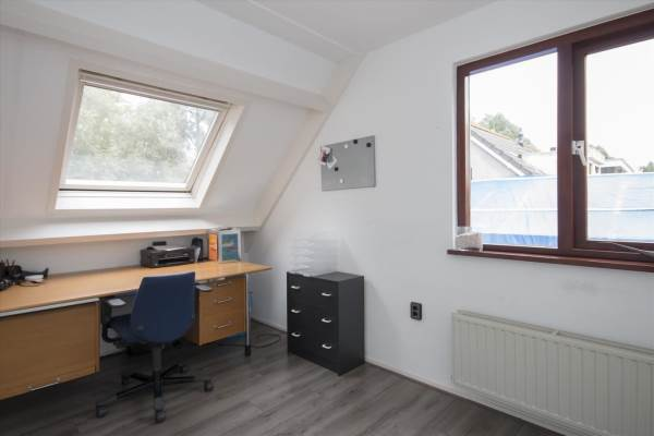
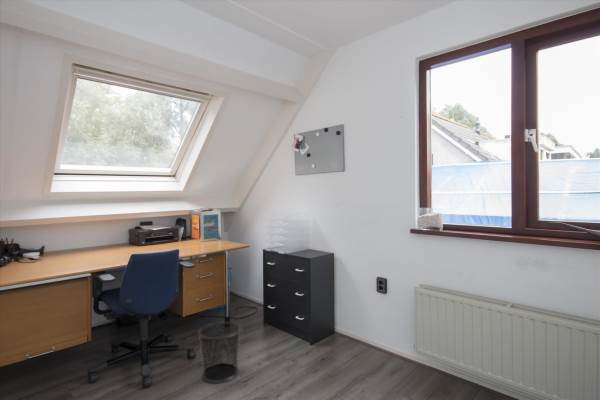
+ waste bin [197,321,242,384]
